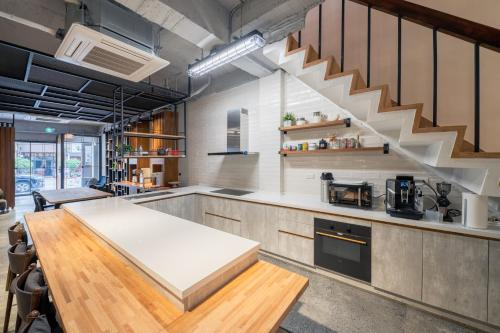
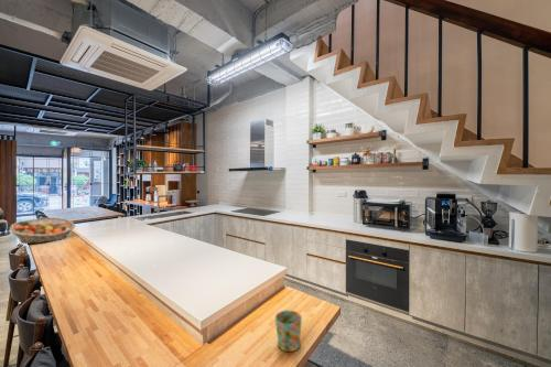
+ mug [274,310,303,353]
+ fruit basket [9,217,76,245]
